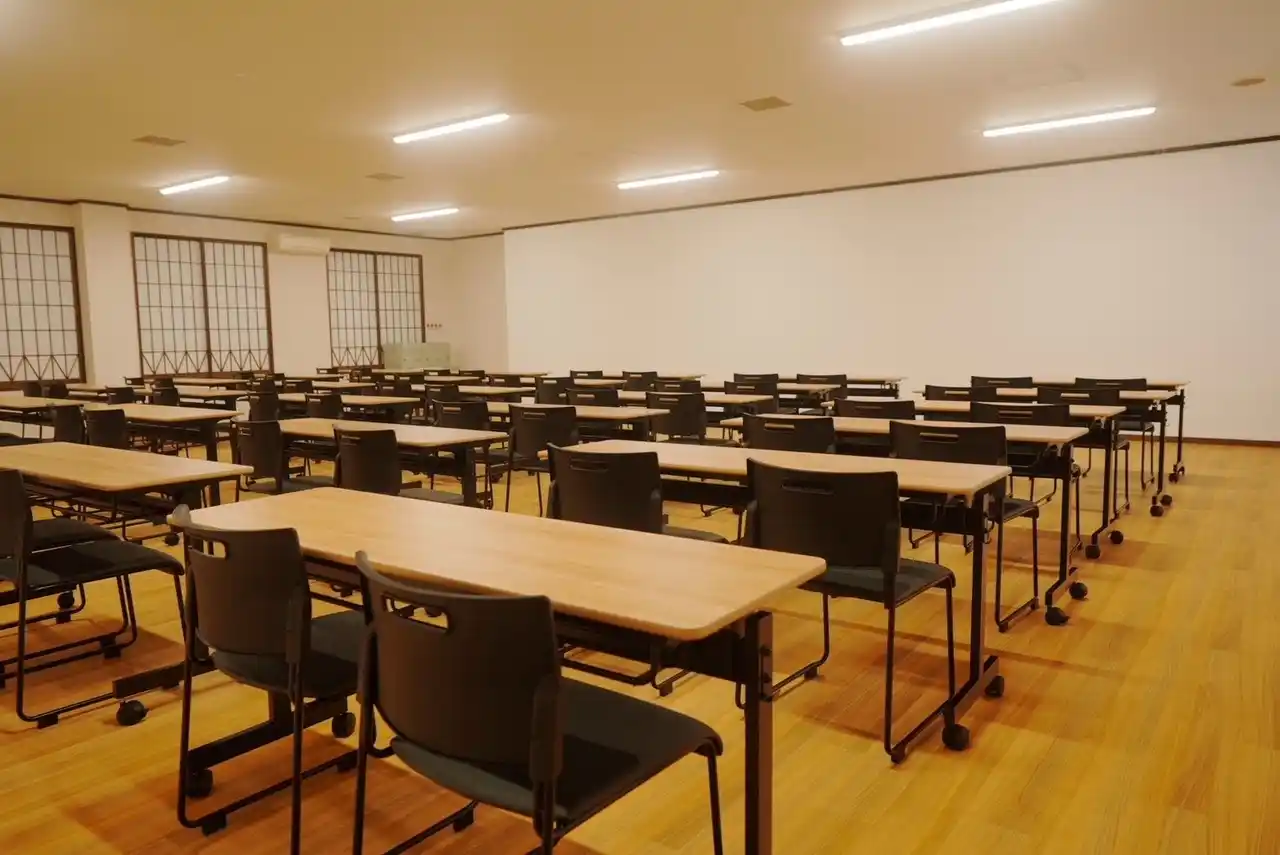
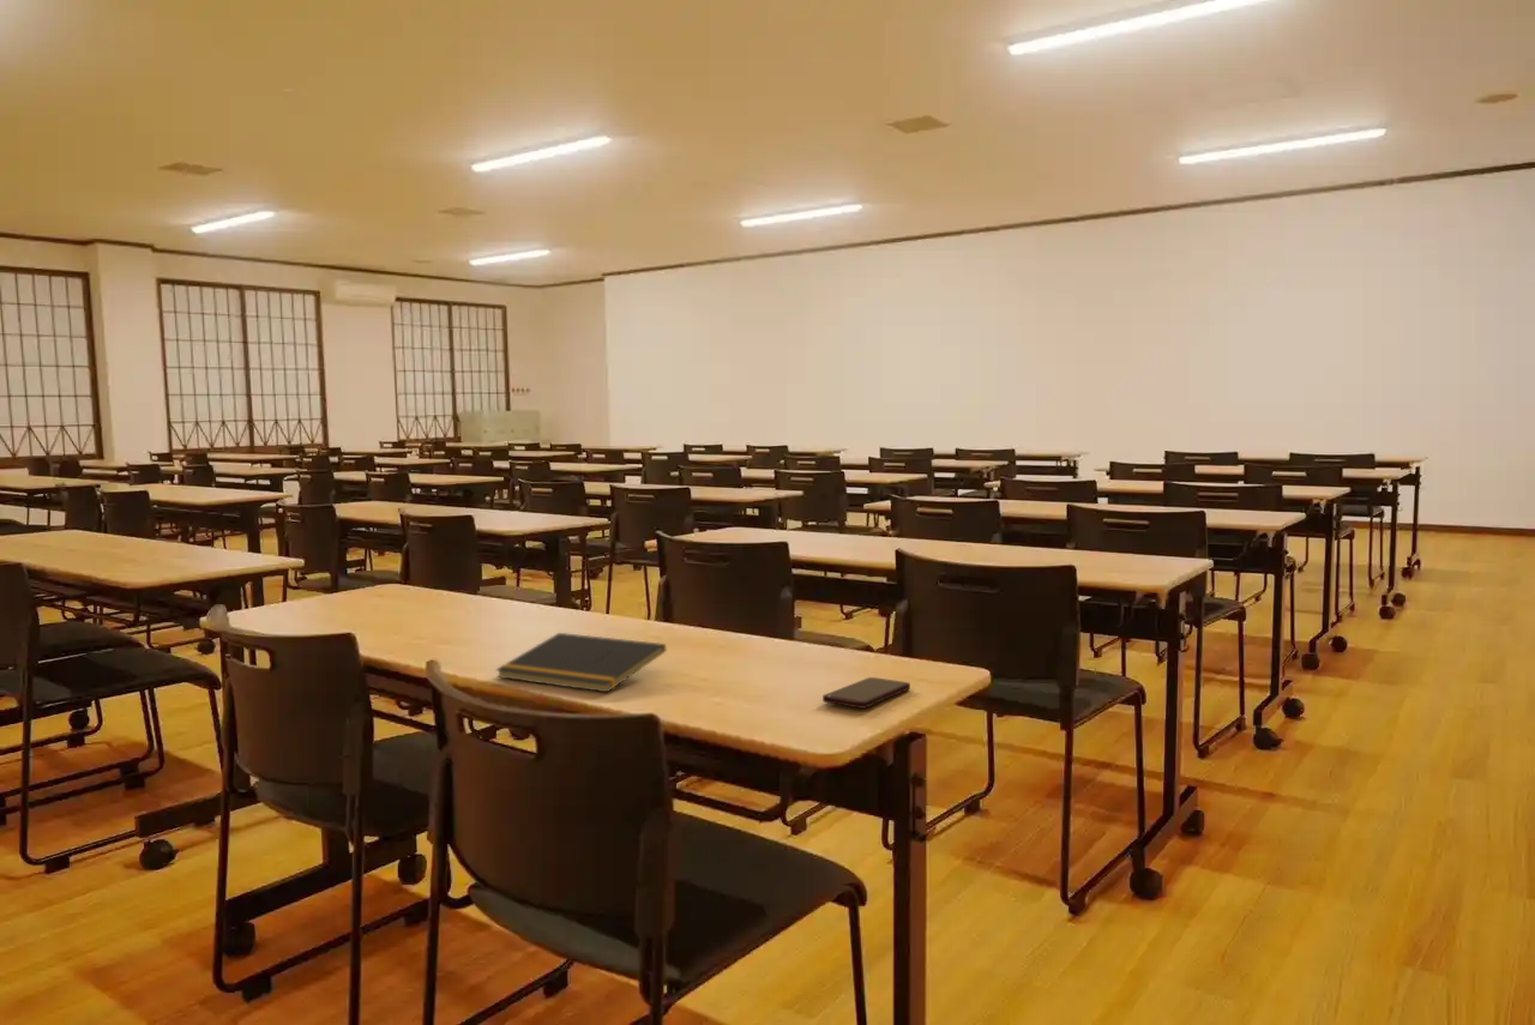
+ notepad [494,632,667,693]
+ smartphone [821,676,911,710]
